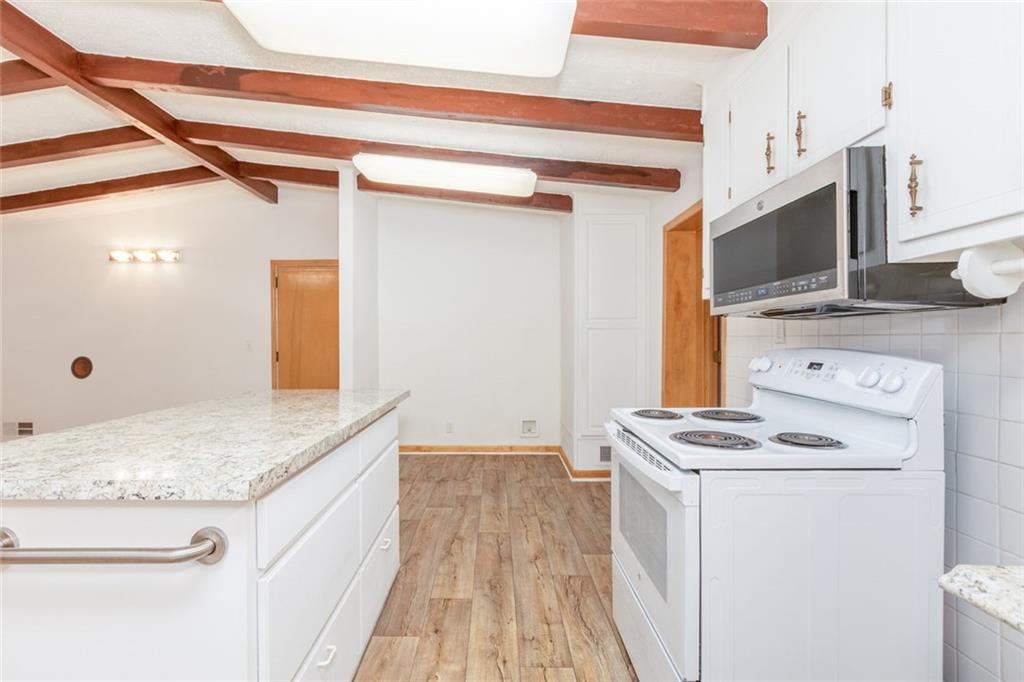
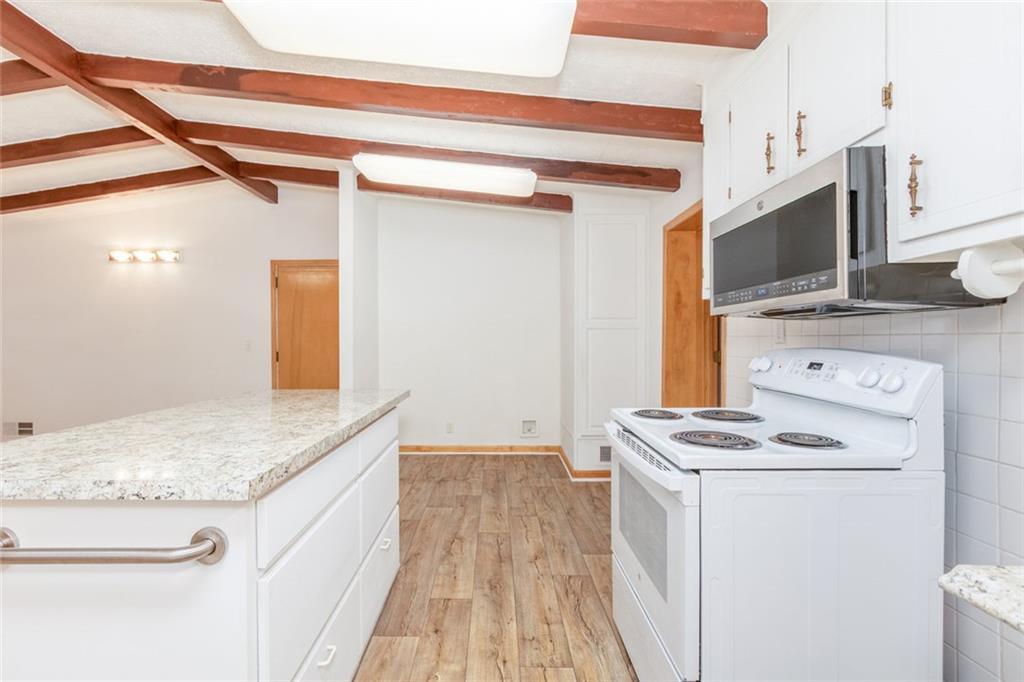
- decorative plate [70,355,94,380]
